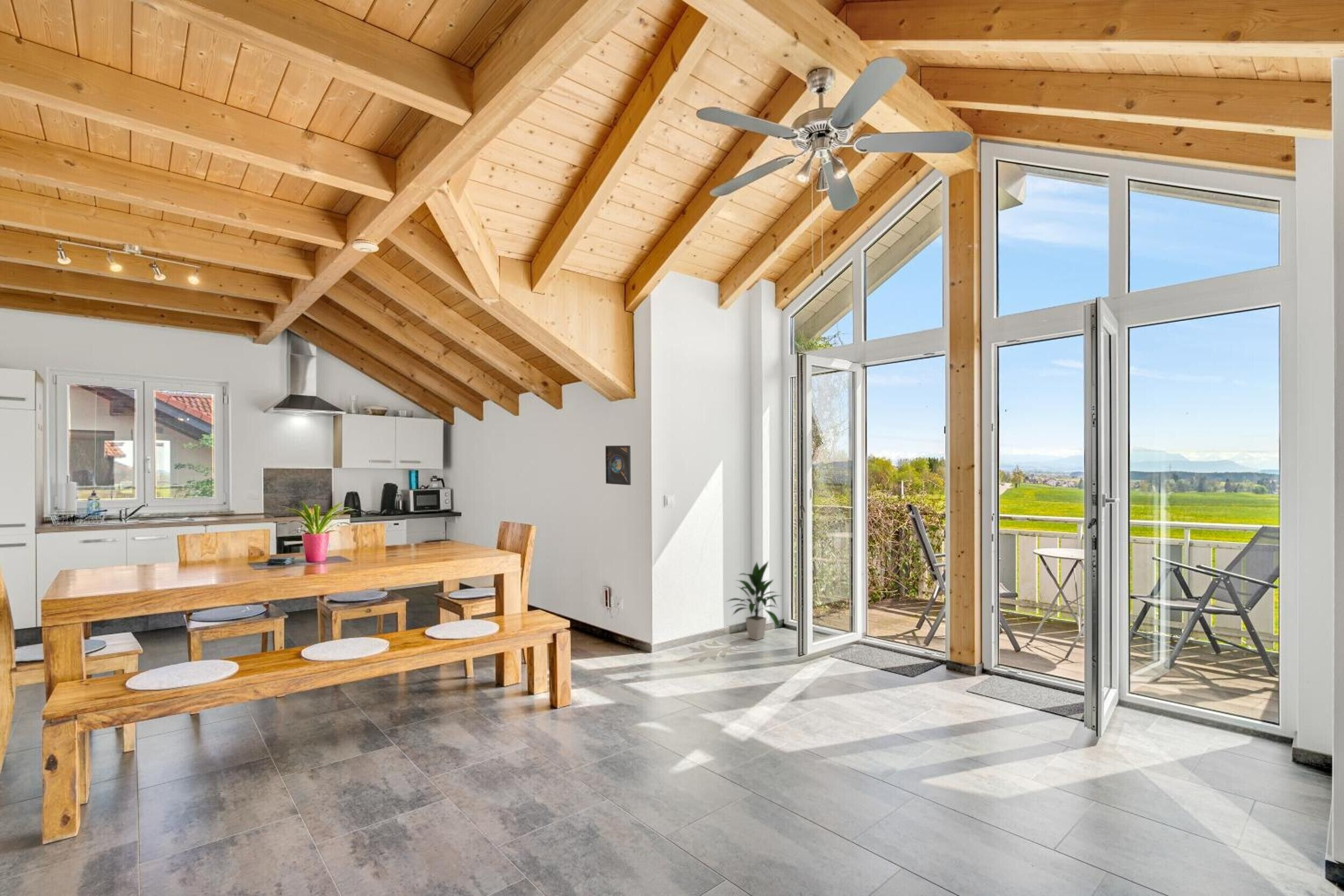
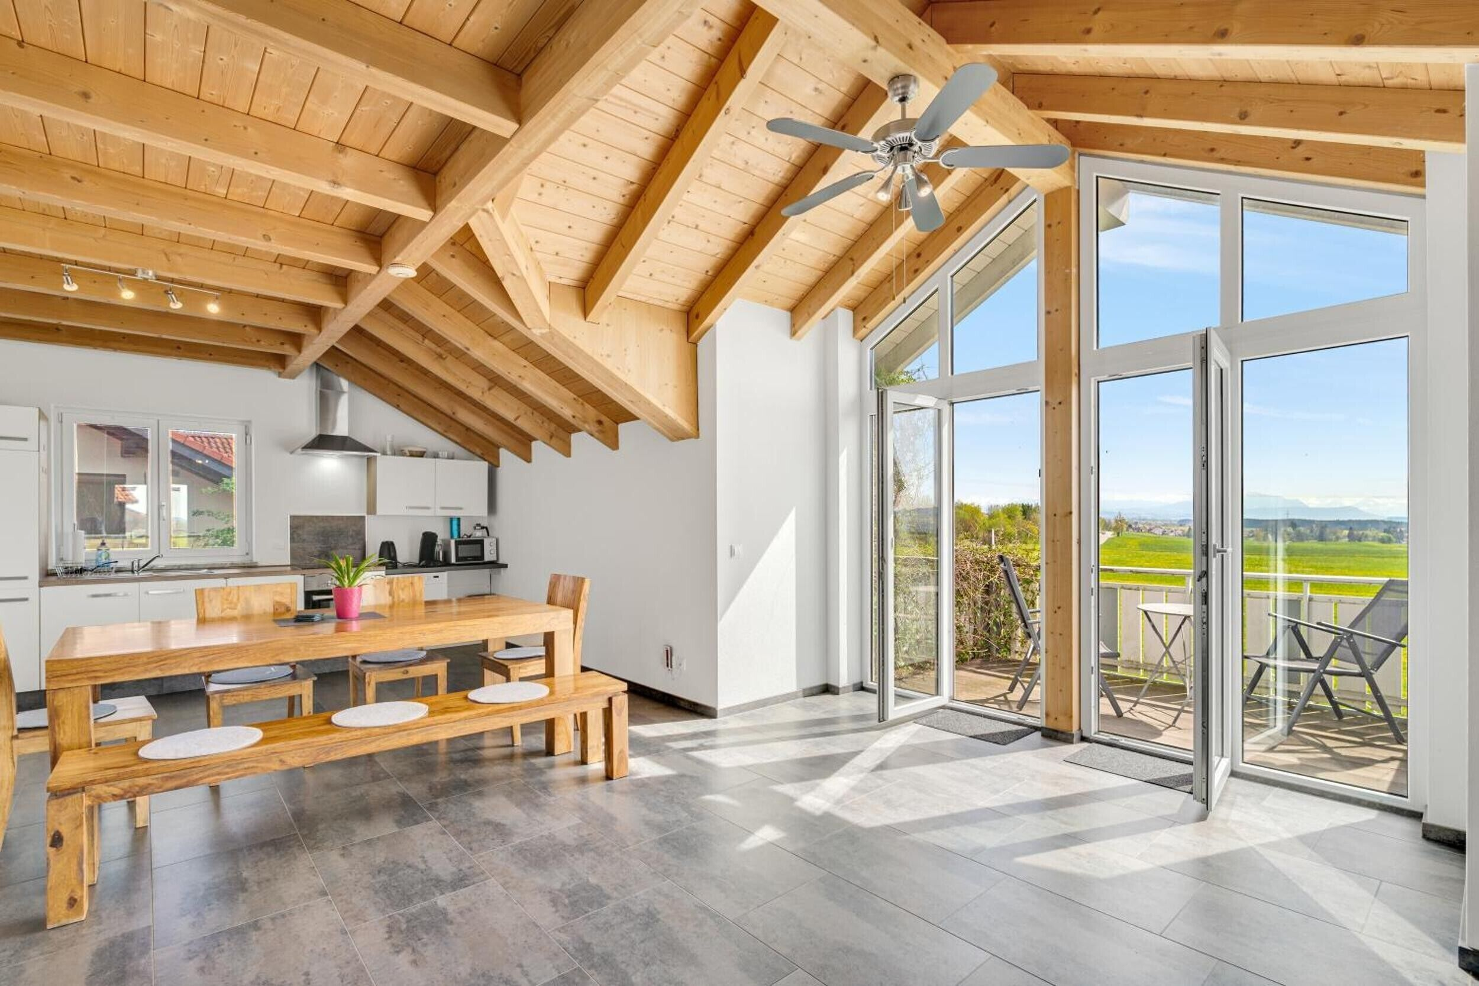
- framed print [605,445,631,486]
- indoor plant [725,560,782,641]
